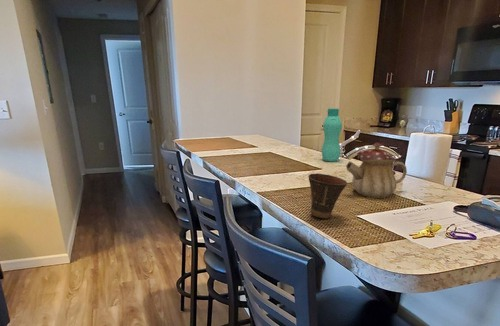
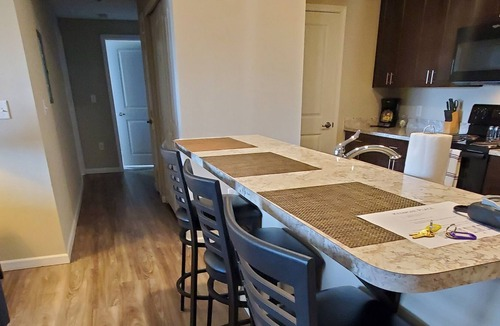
- cup [307,172,348,219]
- bottle [321,107,343,162]
- teapot [345,142,408,199]
